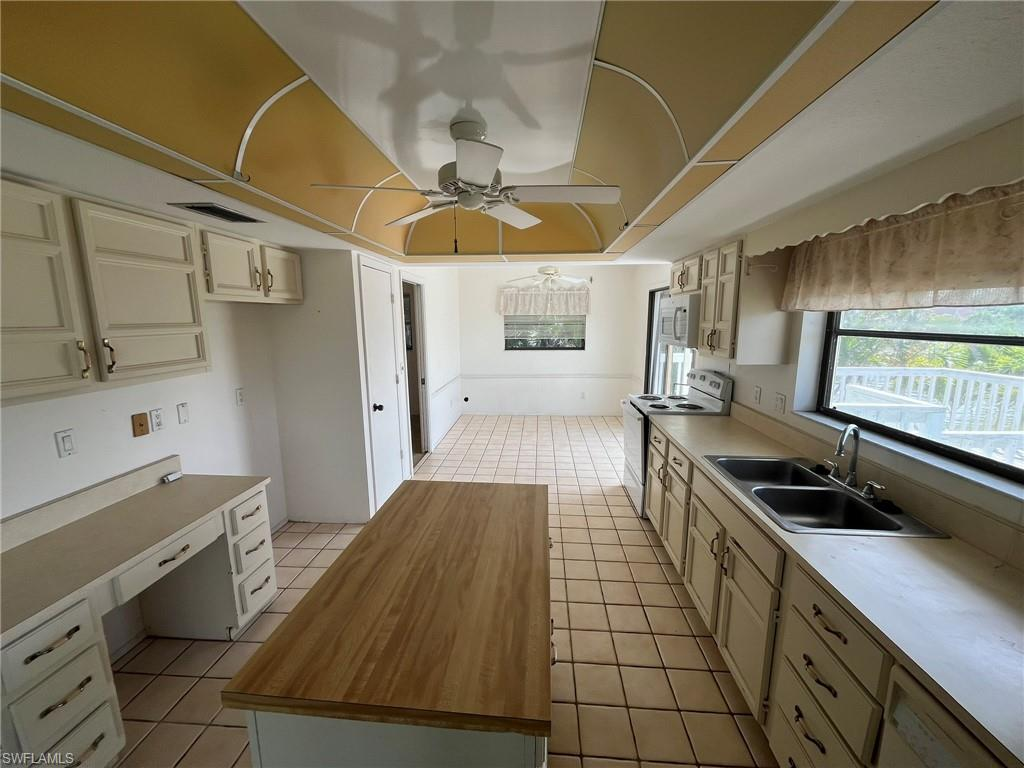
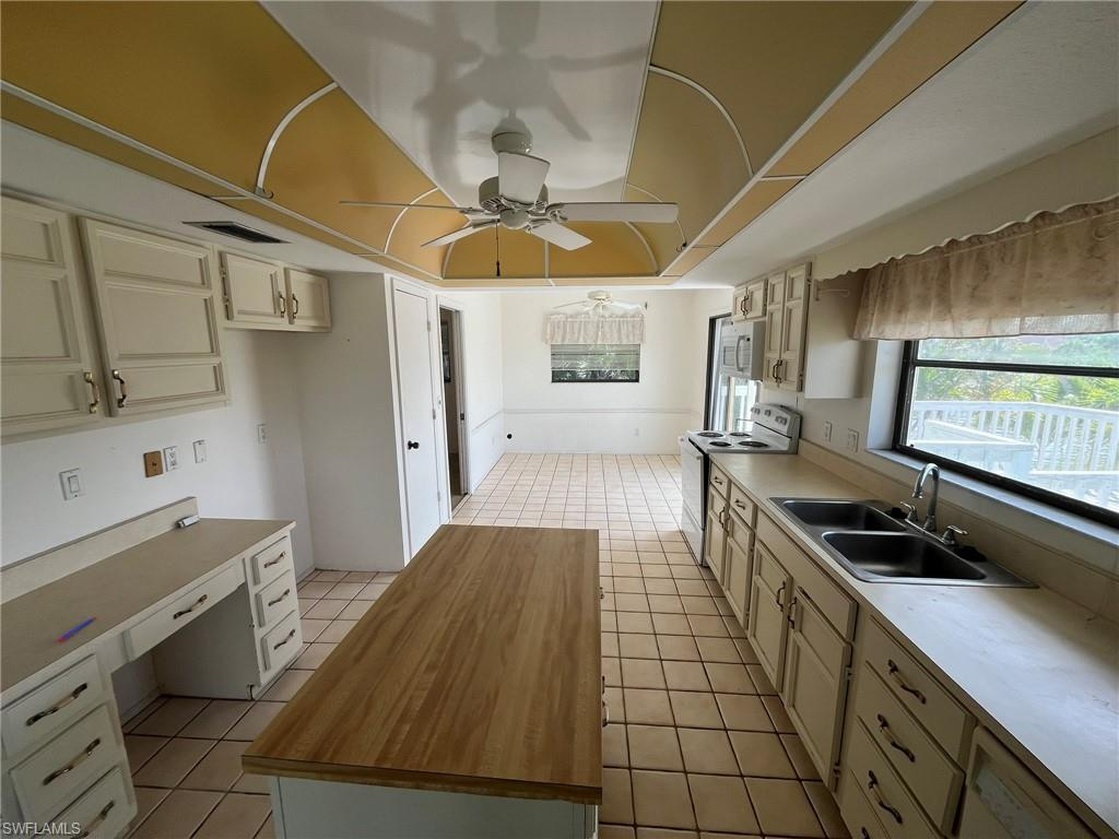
+ pen [55,615,97,643]
